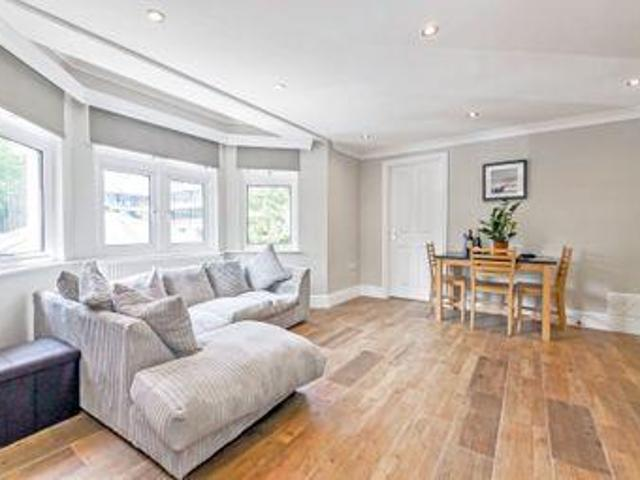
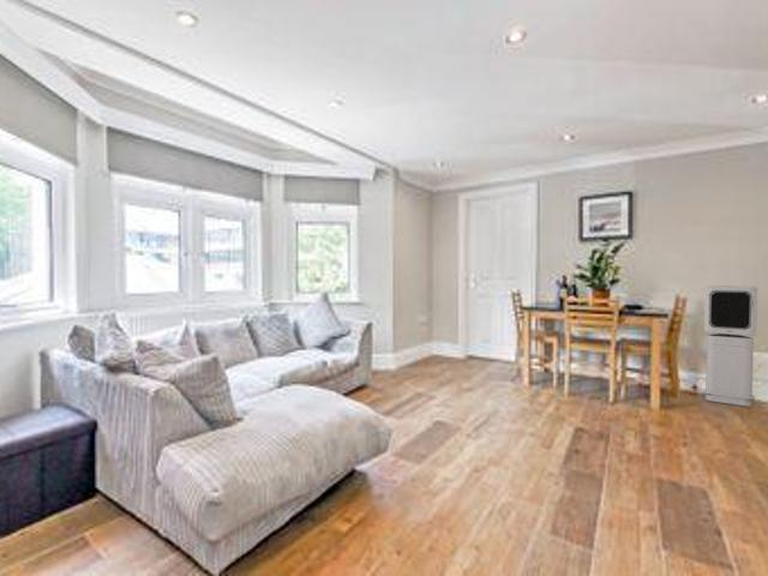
+ air purifier [702,284,758,408]
